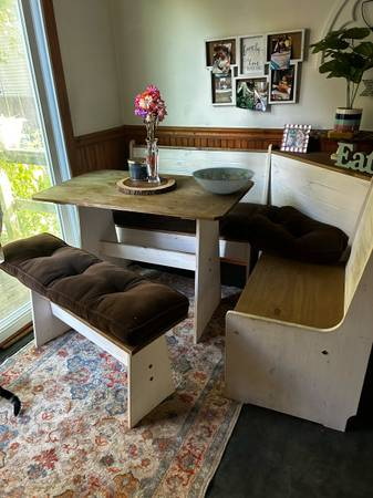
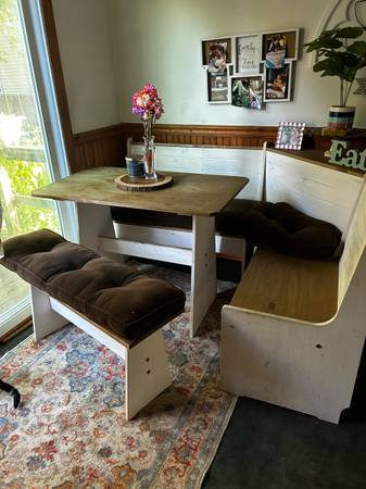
- decorative bowl [191,166,256,195]
